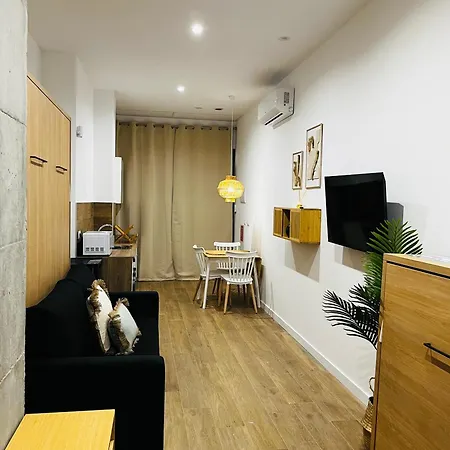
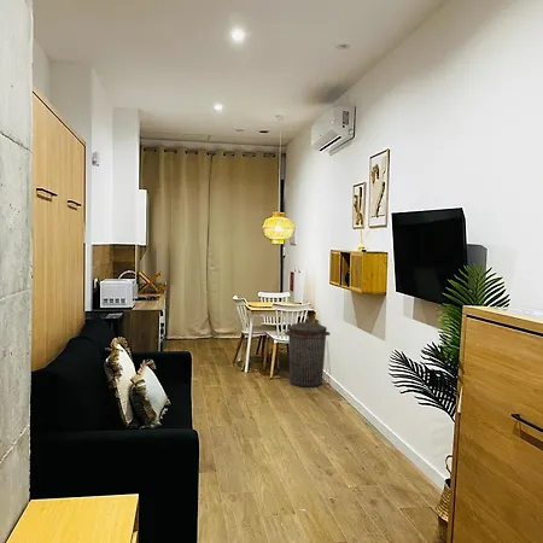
+ trash can [284,317,331,389]
